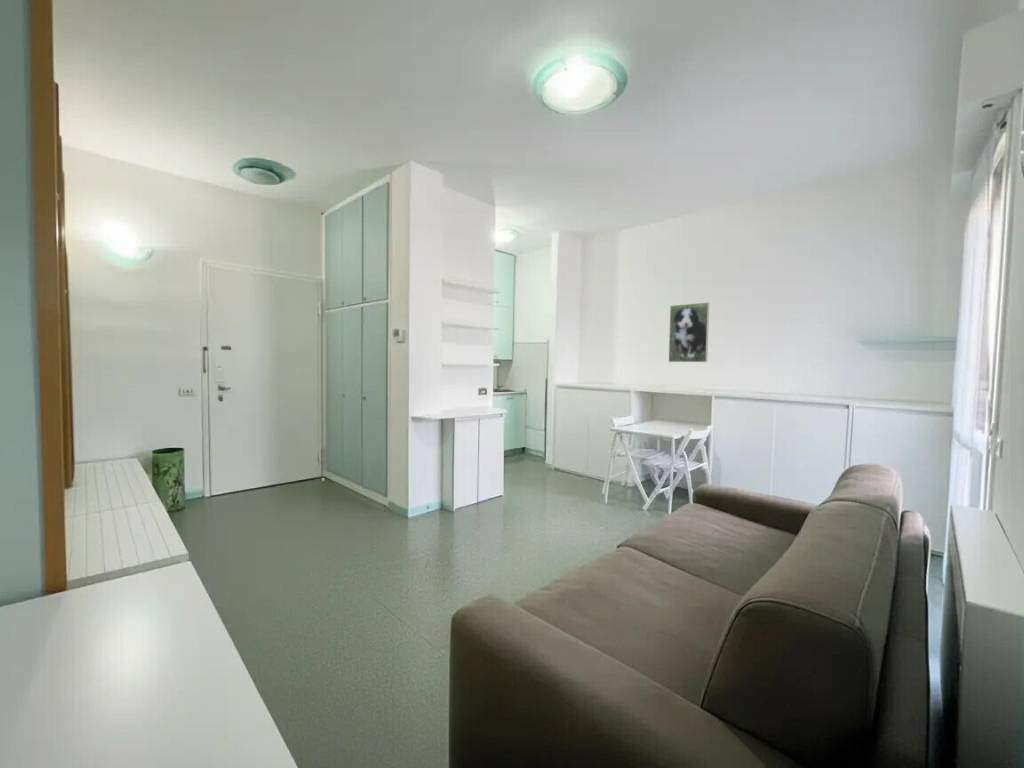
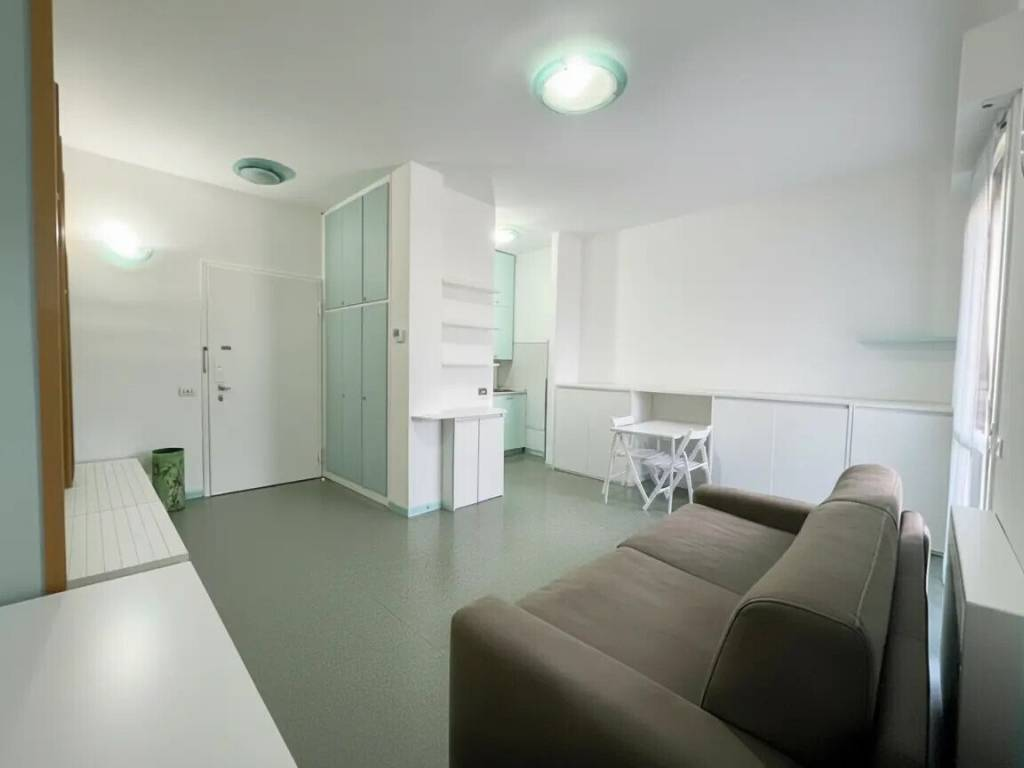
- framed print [668,301,710,363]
